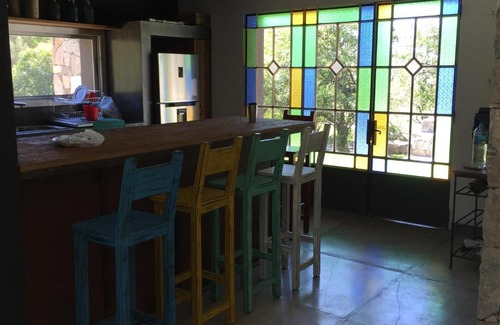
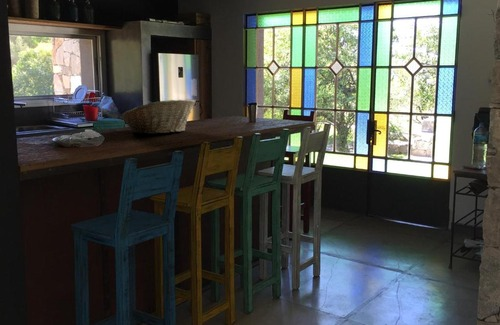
+ fruit basket [120,98,196,135]
